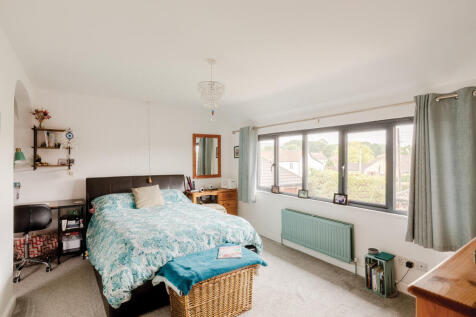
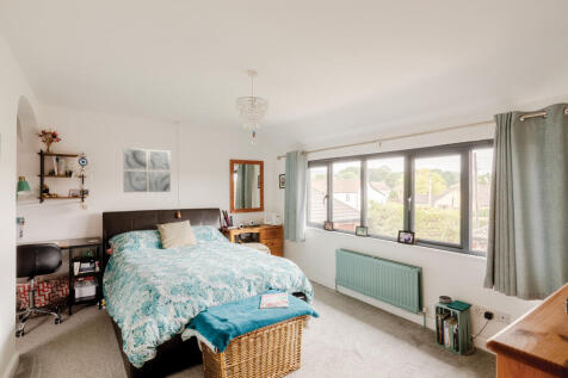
+ wall art [123,147,172,193]
